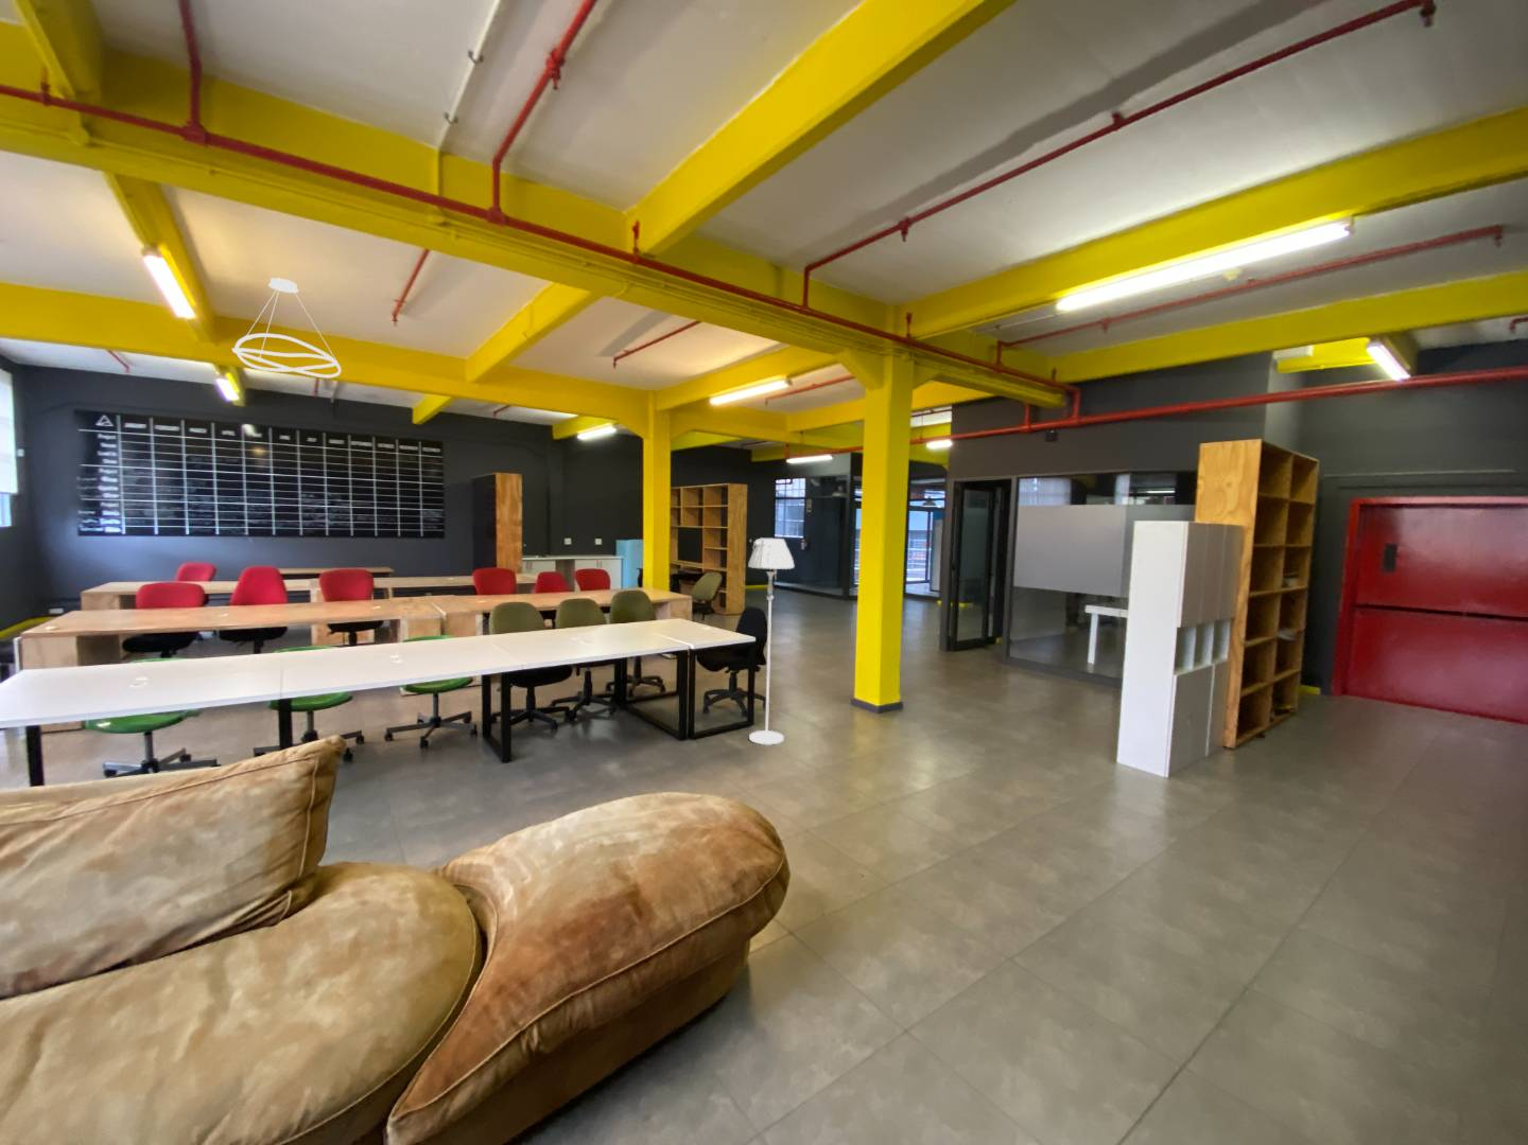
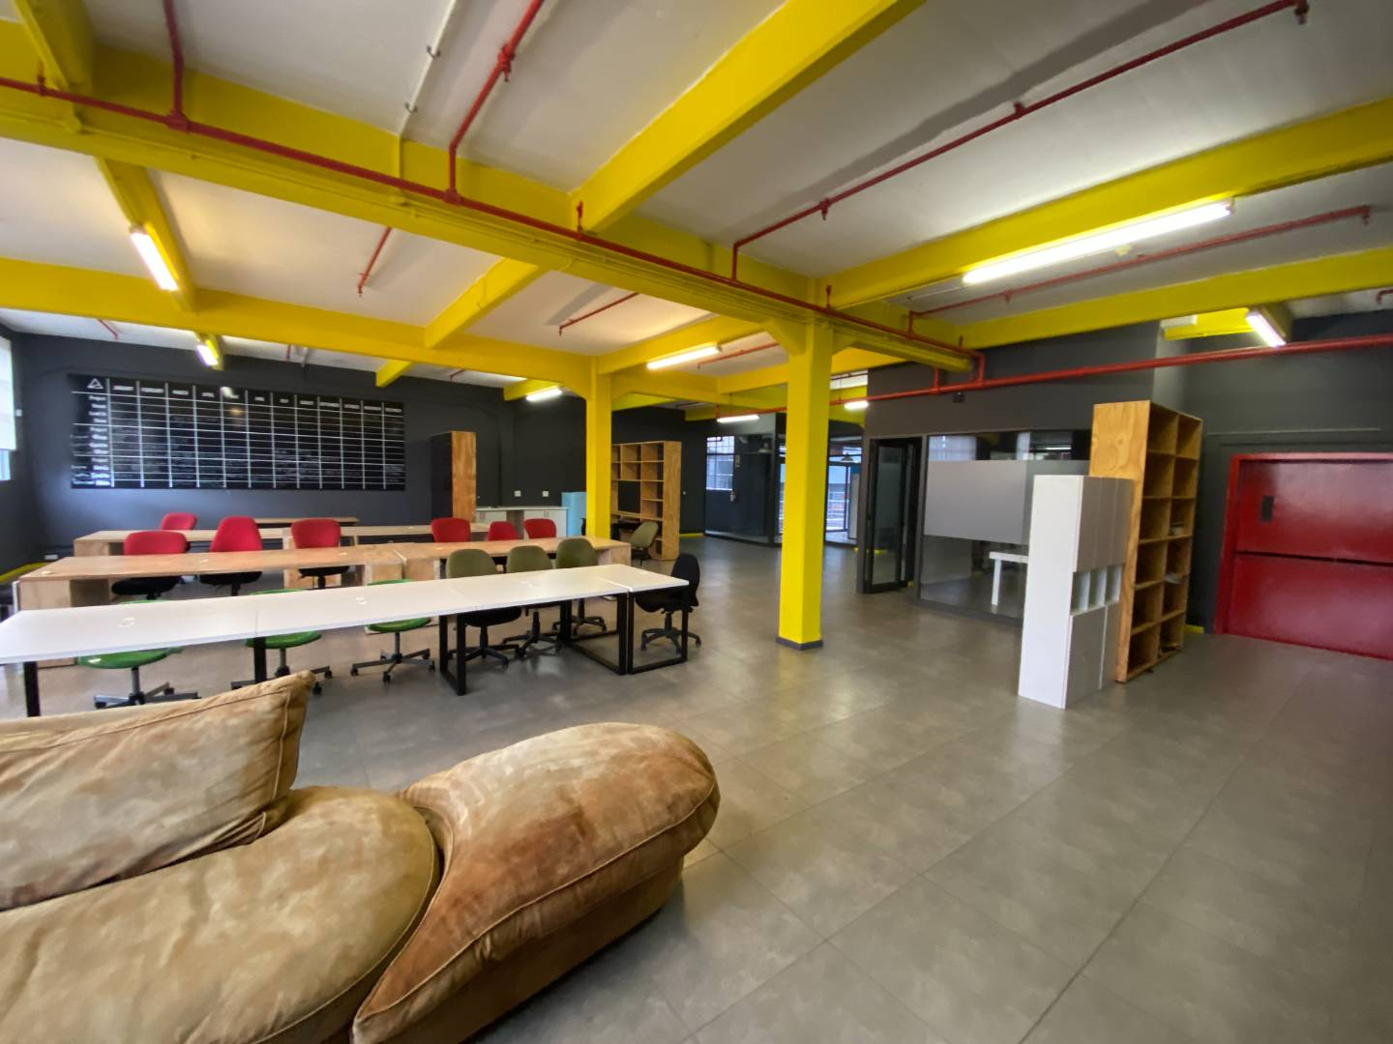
- floor lamp [747,538,795,747]
- ceiling light fixture [231,277,342,379]
